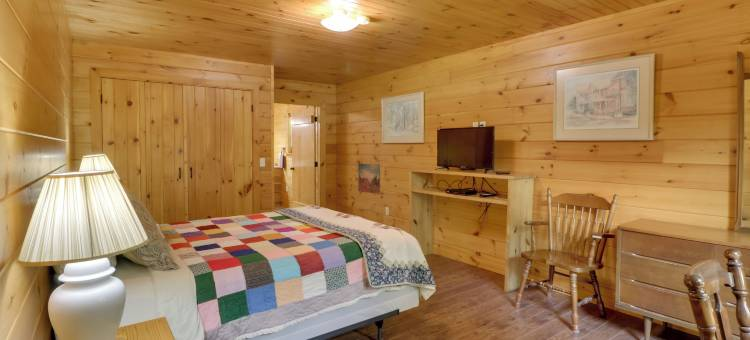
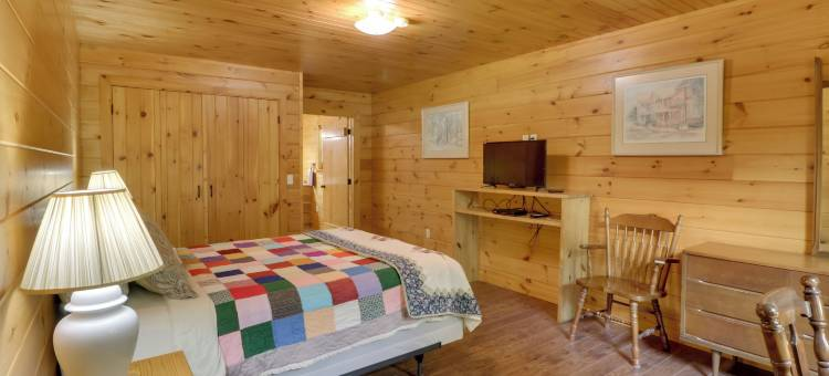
- wall art [357,163,381,195]
